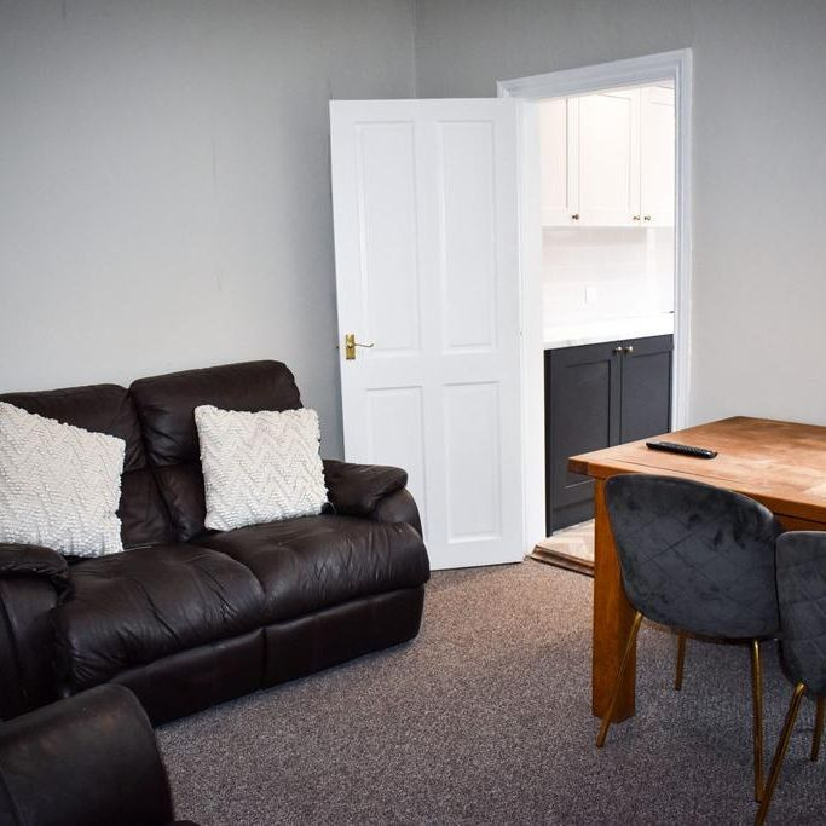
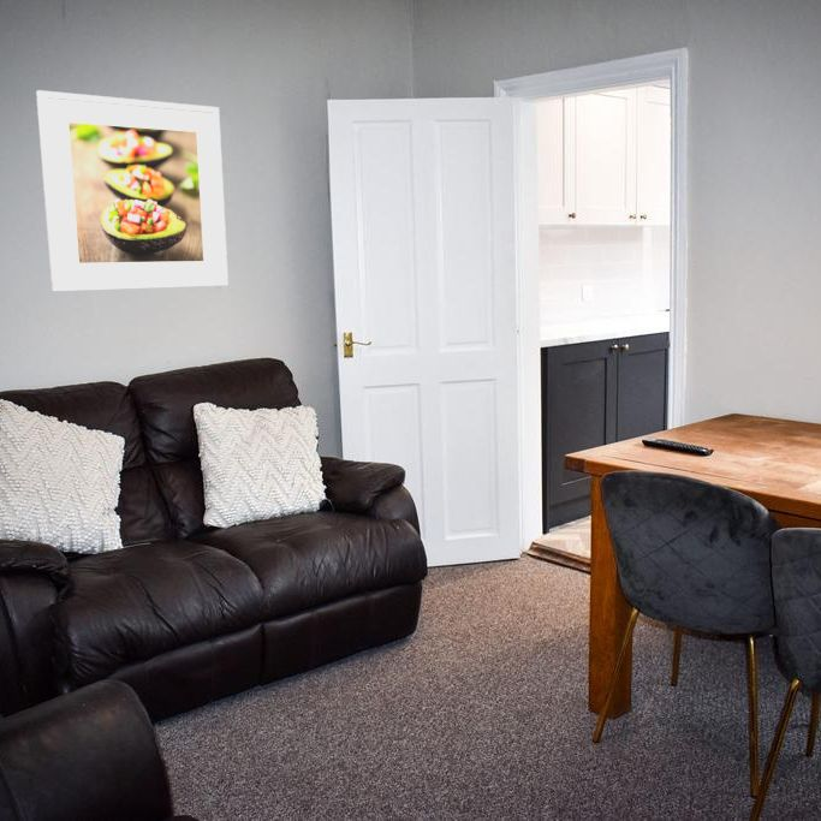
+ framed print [35,89,230,293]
